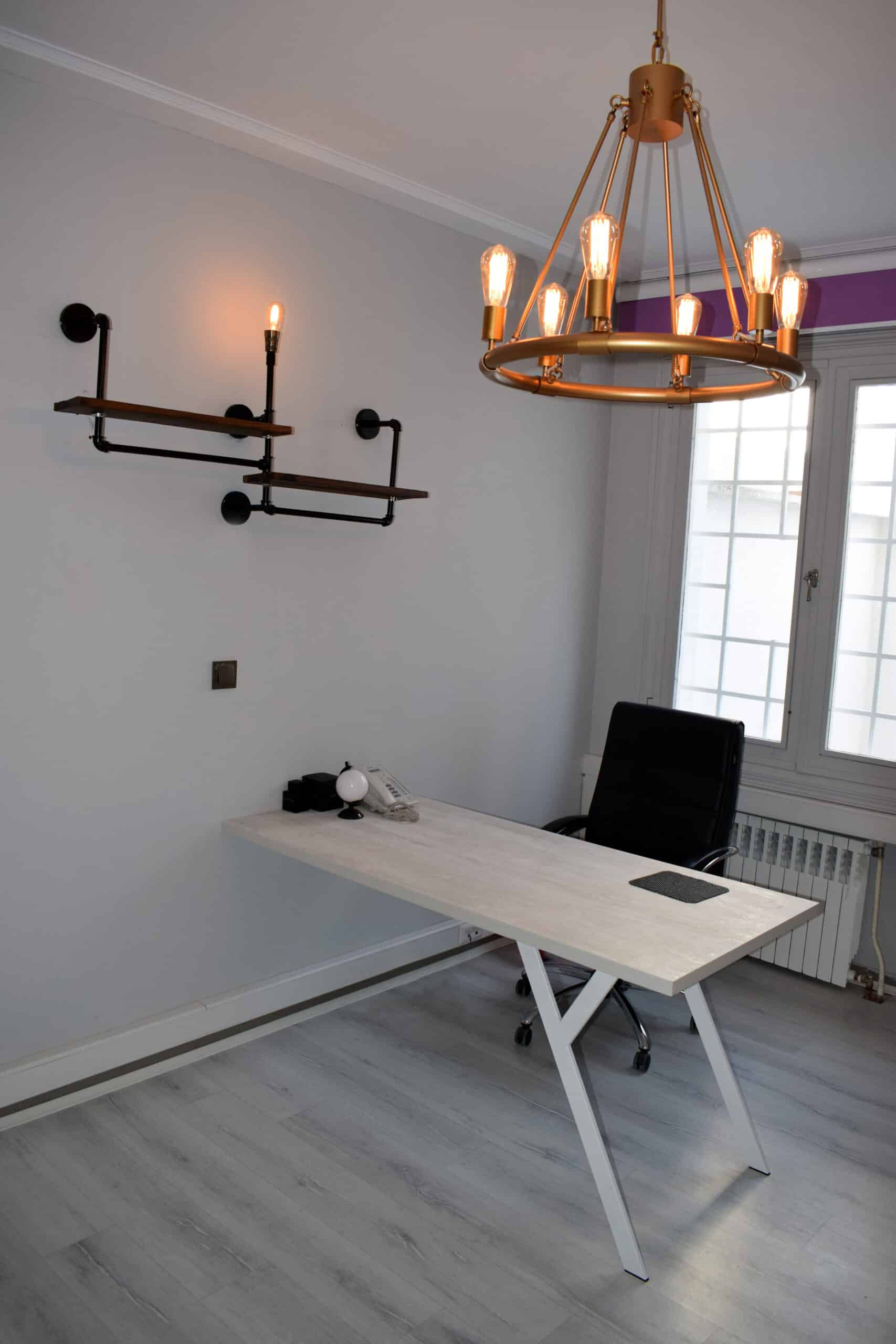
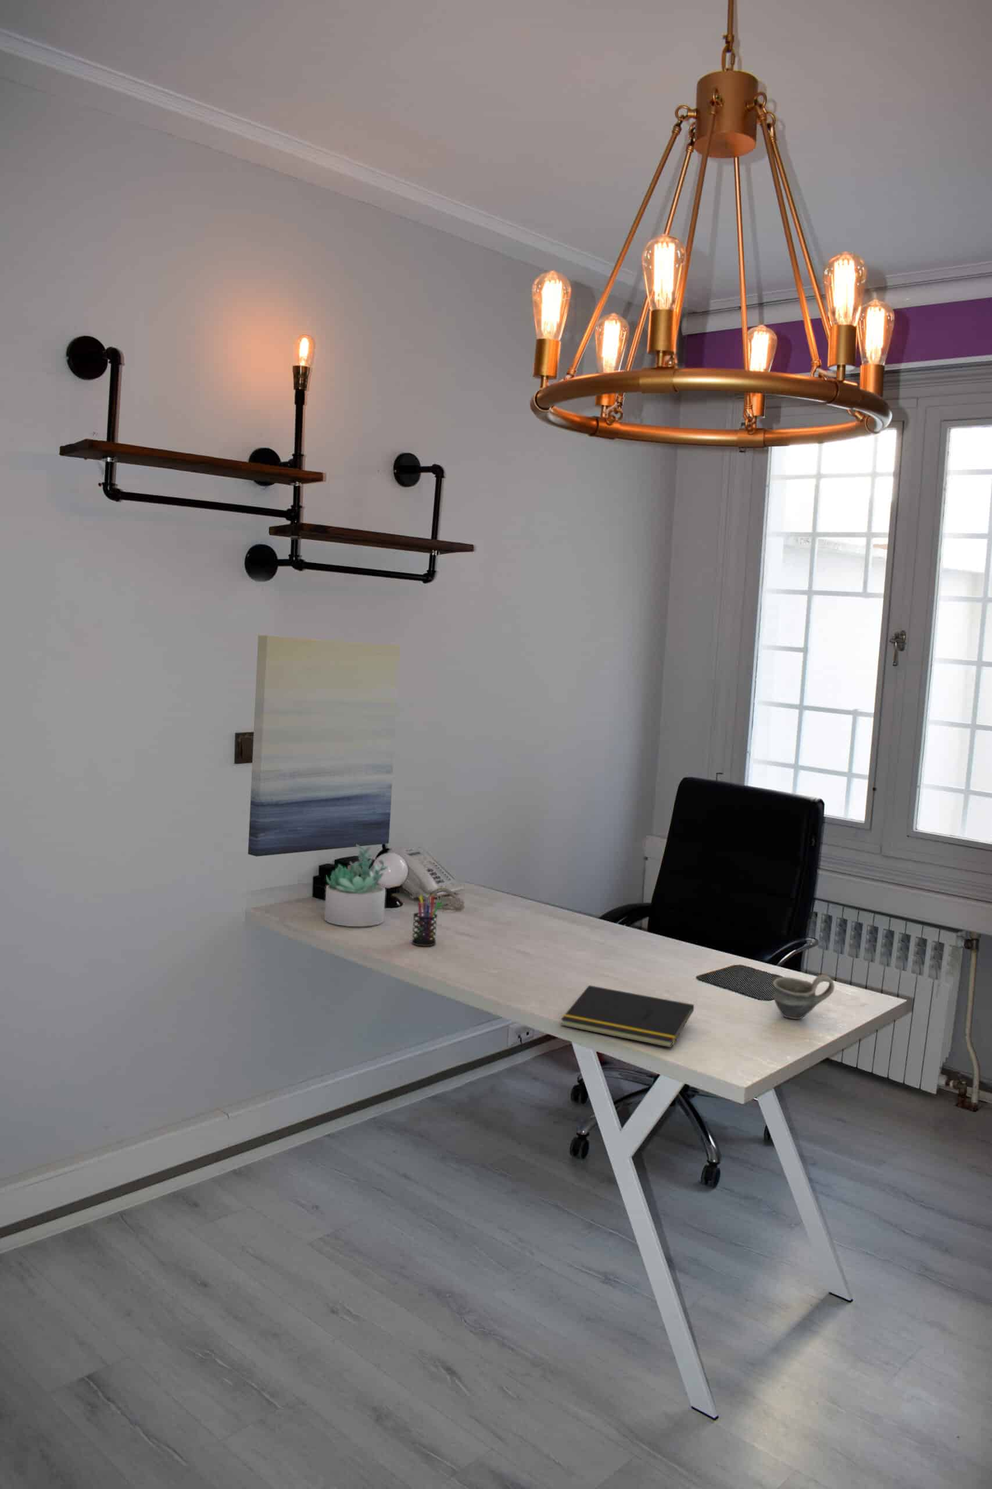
+ succulent plant [323,844,389,927]
+ wall art [248,635,401,858]
+ cup [773,974,835,1019]
+ notepad [560,985,694,1048]
+ pen holder [411,895,443,947]
